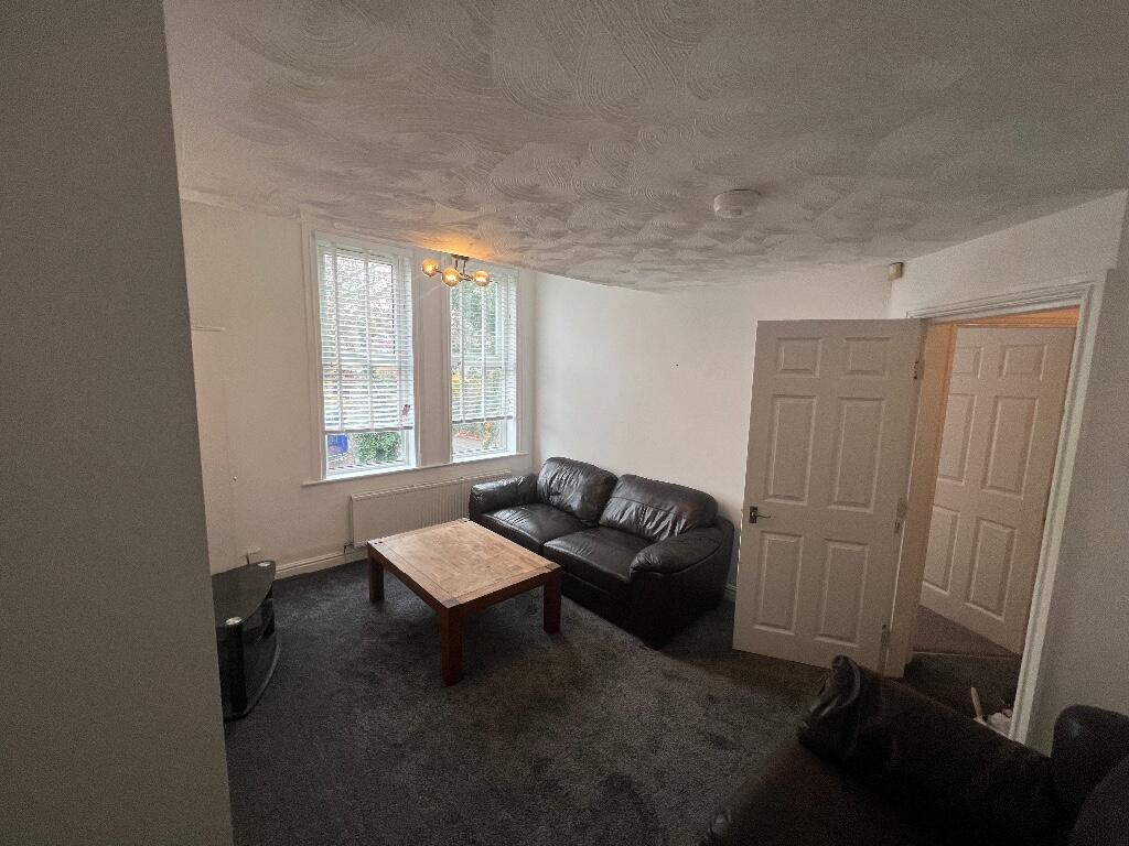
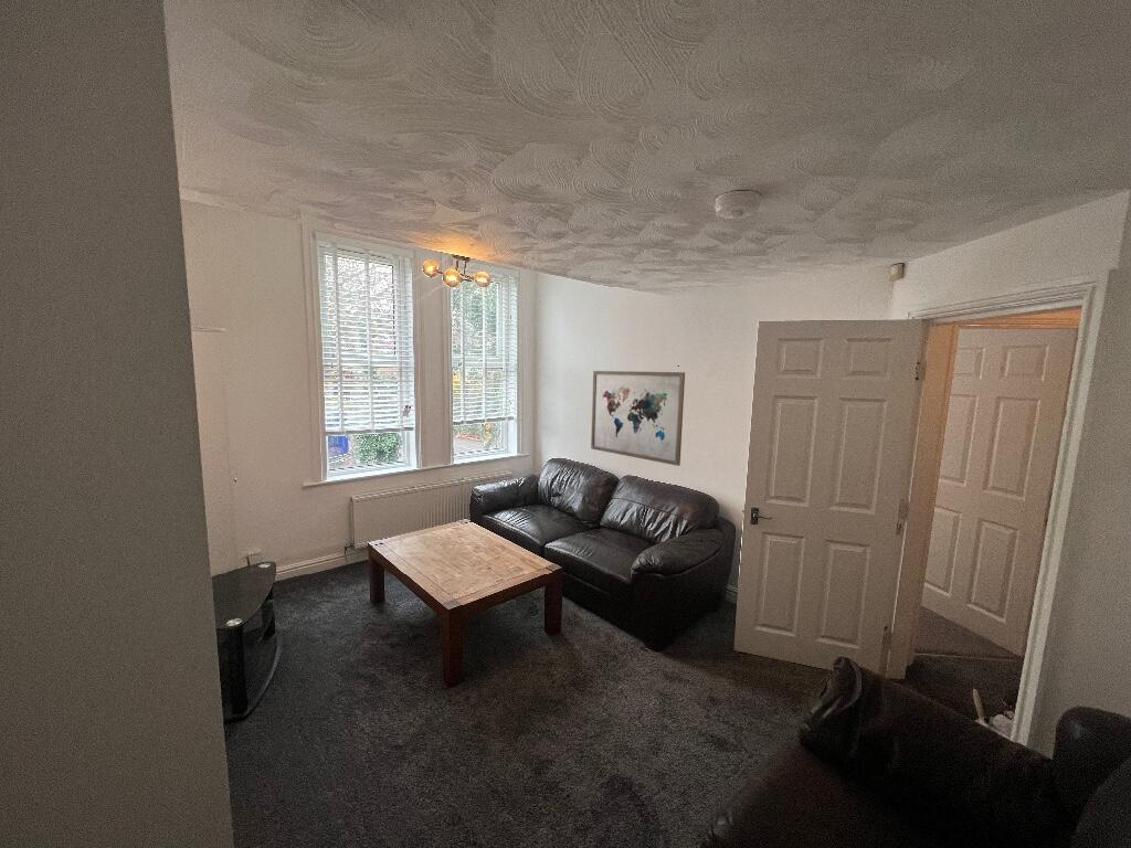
+ wall art [590,370,686,467]
